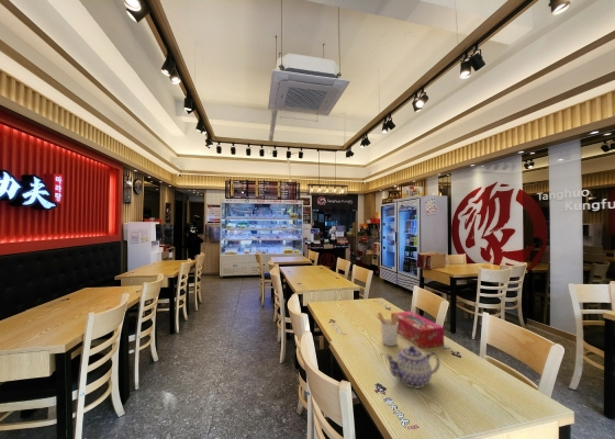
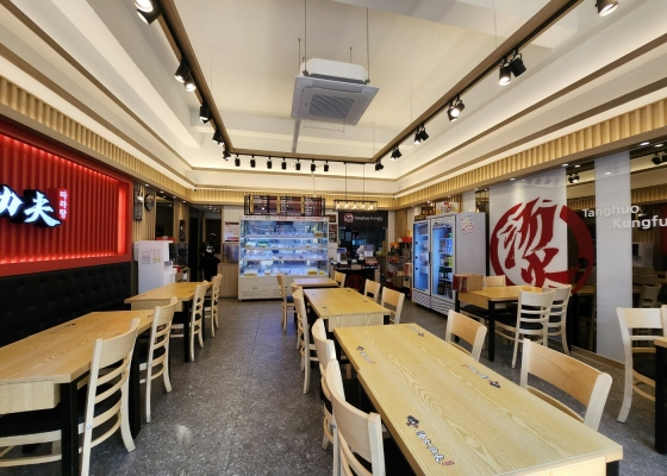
- utensil holder [373,312,399,347]
- teapot [383,345,440,389]
- tissue box [390,311,445,349]
